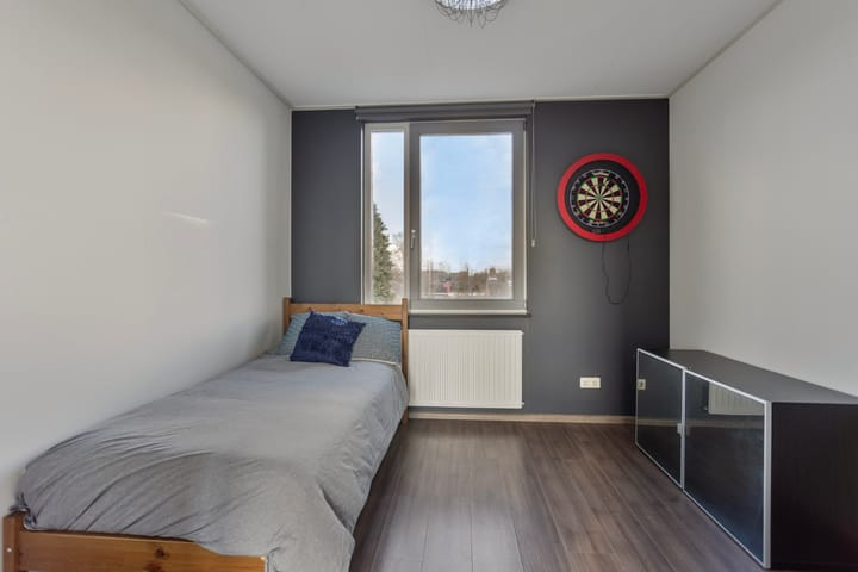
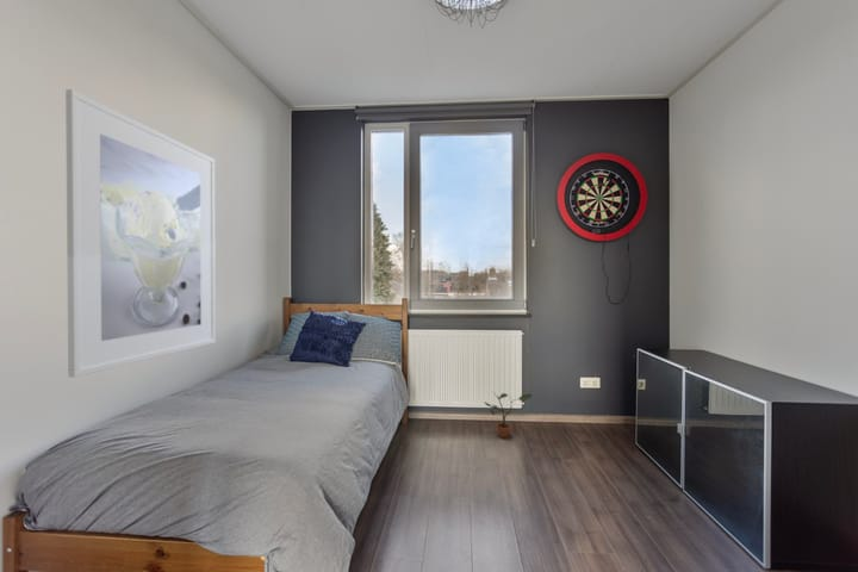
+ potted plant [484,391,533,439]
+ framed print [64,88,217,379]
